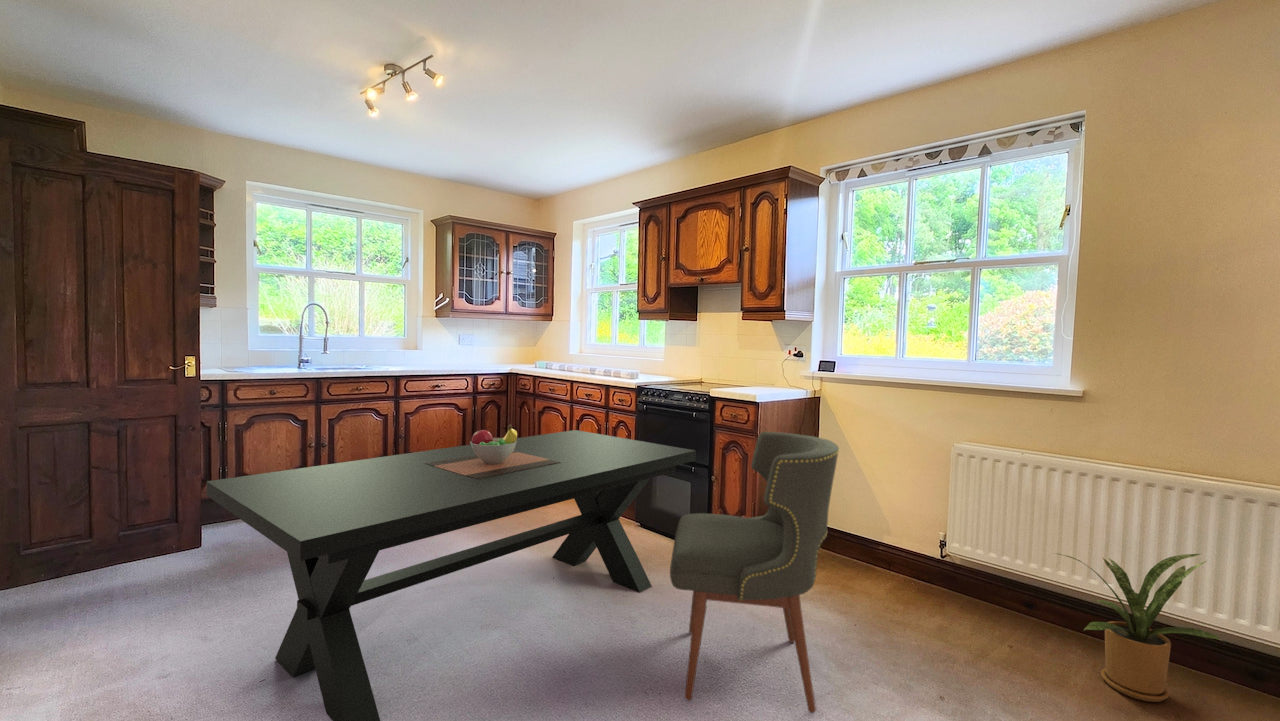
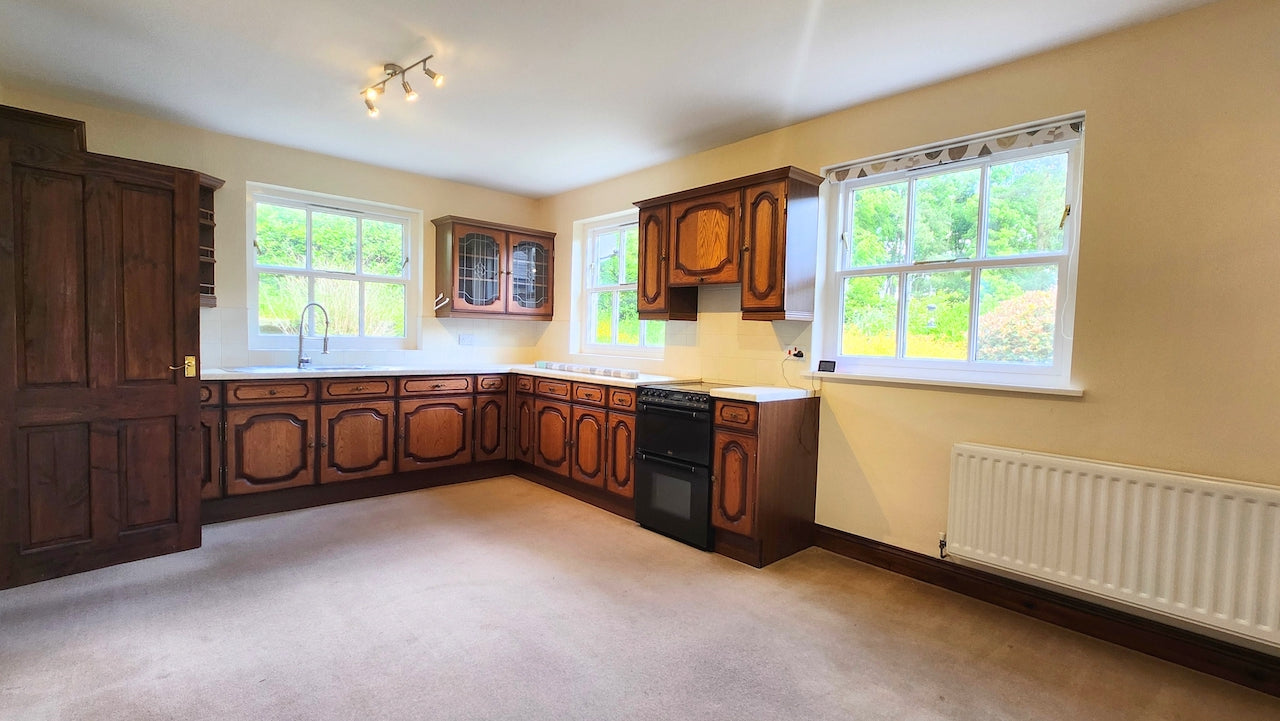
- house plant [1053,552,1225,703]
- chair [669,431,840,714]
- dining table [206,423,697,721]
